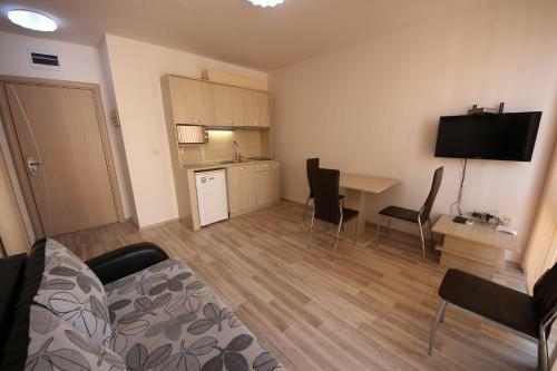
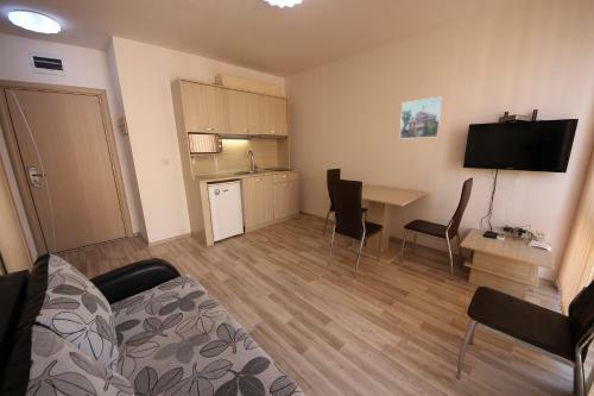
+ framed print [399,95,443,140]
